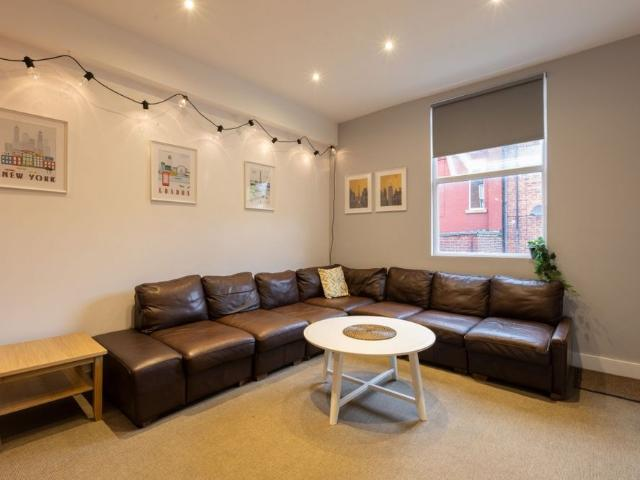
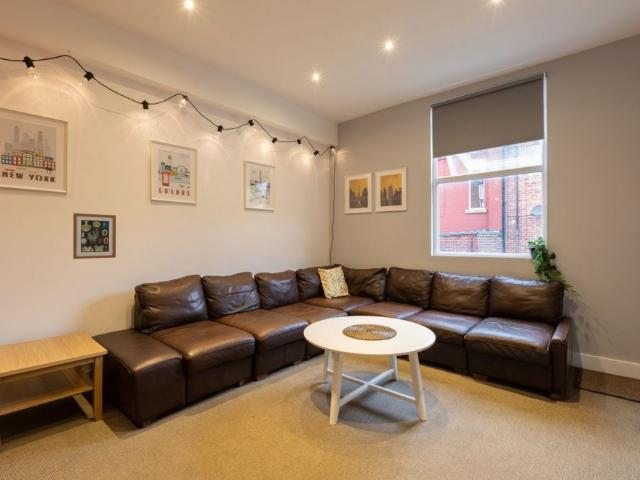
+ wall art [72,212,117,260]
